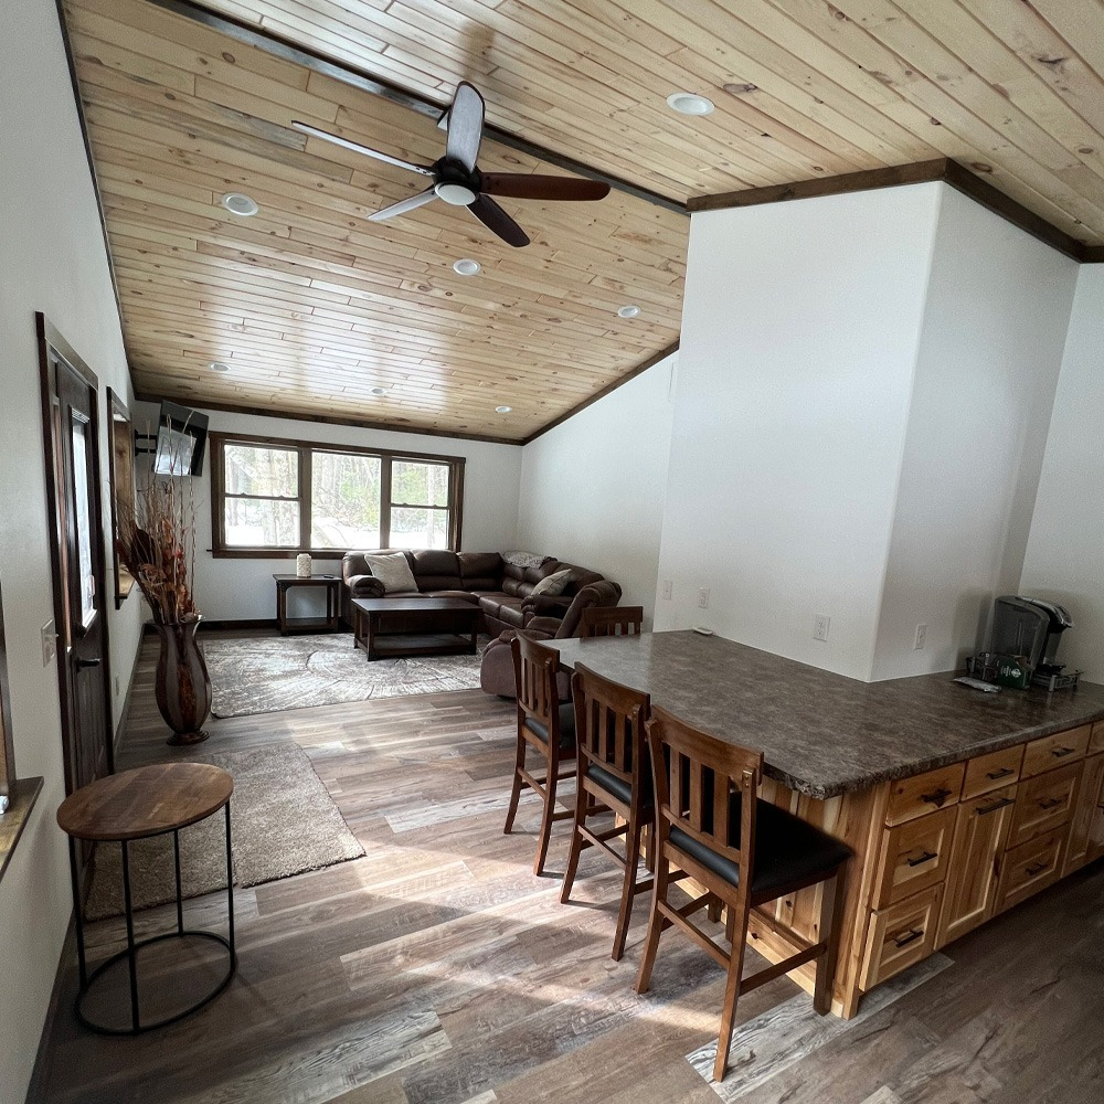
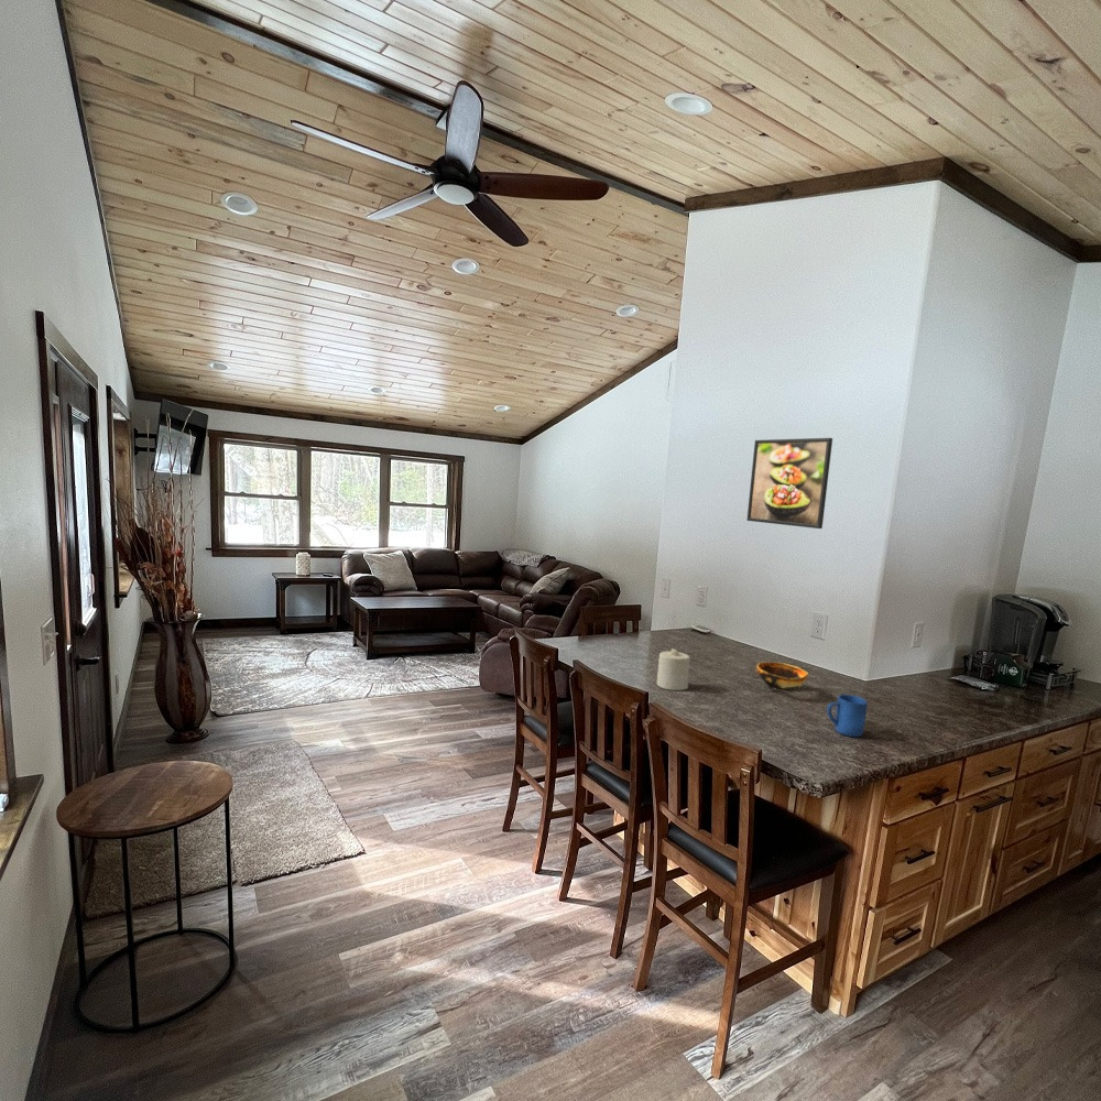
+ candle [656,647,691,691]
+ mug [826,694,869,738]
+ bowl [755,661,809,693]
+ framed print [745,437,833,530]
